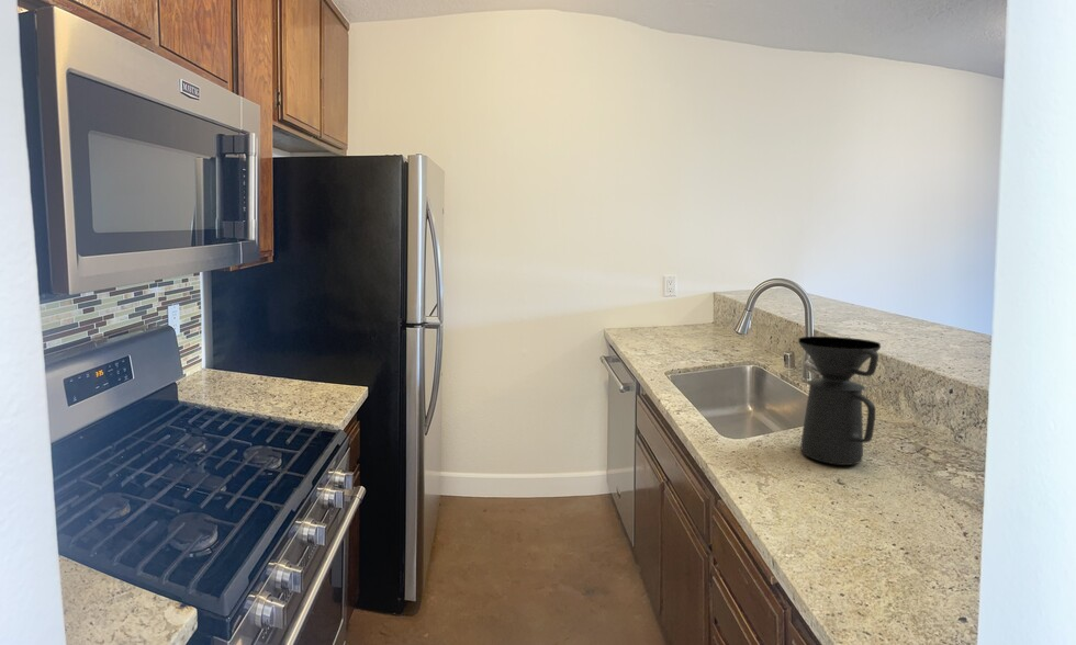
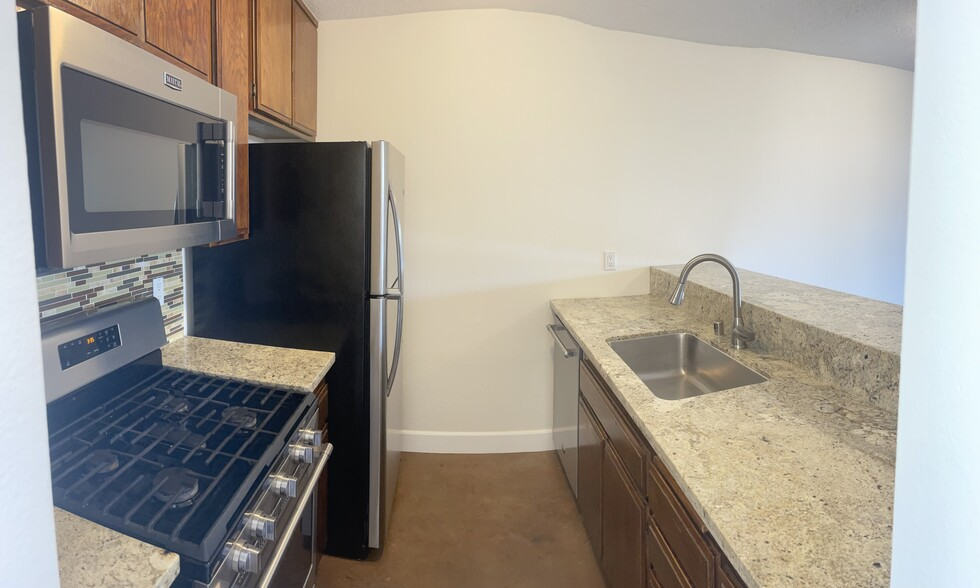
- coffee maker [797,336,882,466]
